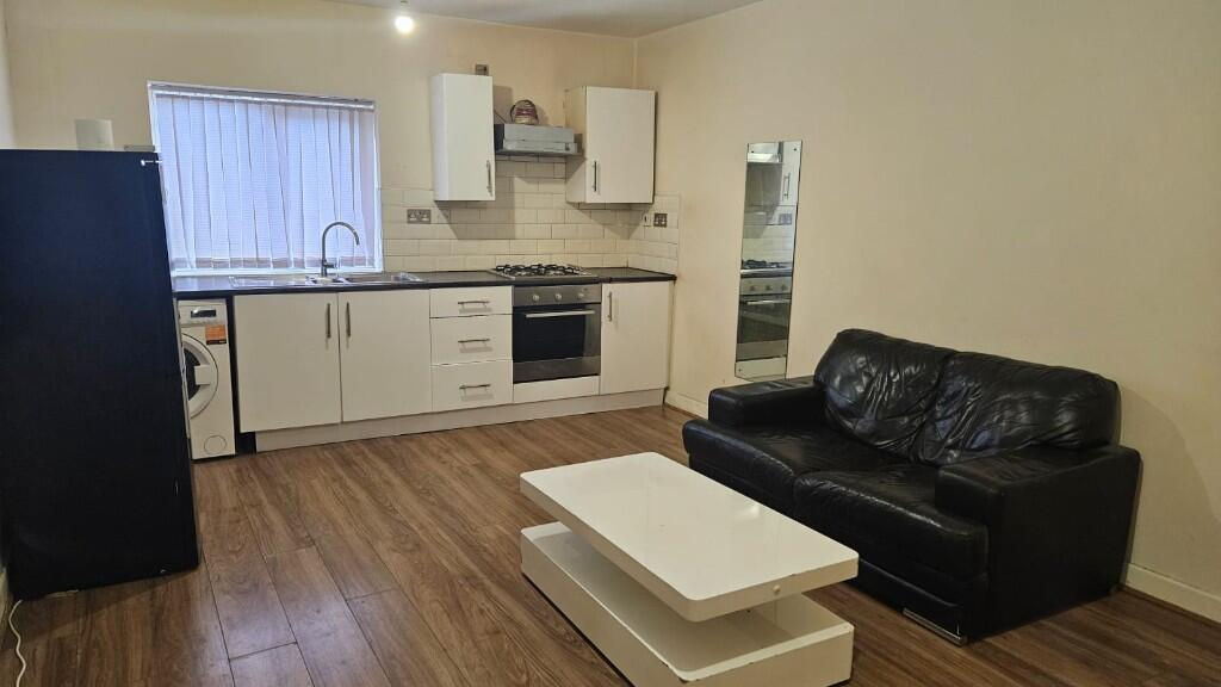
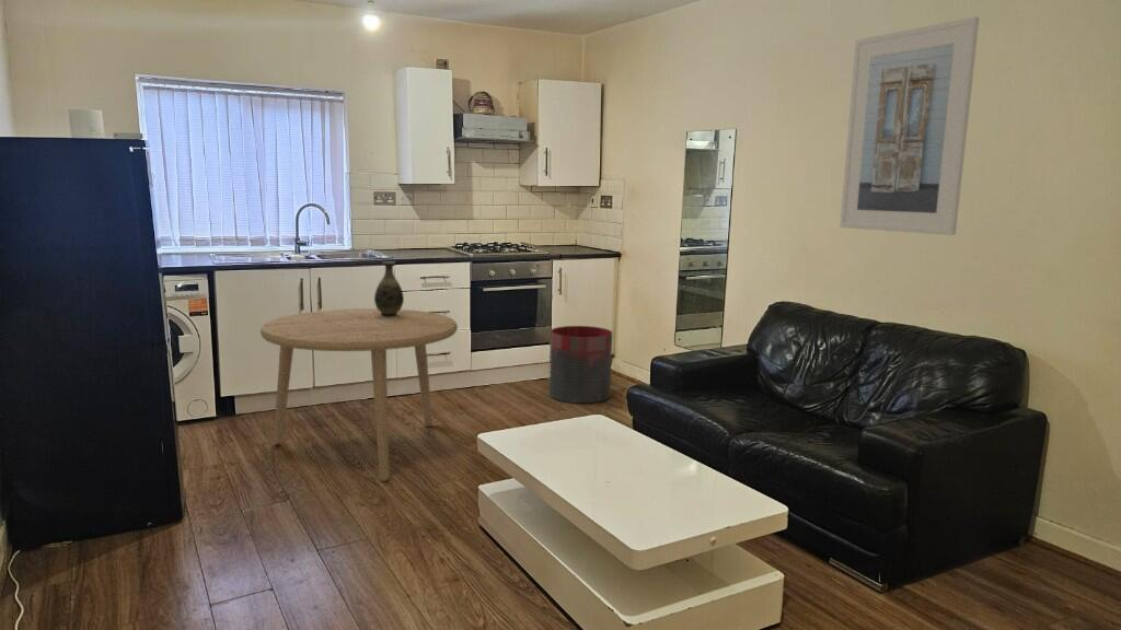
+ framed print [839,15,981,236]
+ vase [373,260,405,317]
+ trash can [548,325,613,405]
+ dining table [259,307,459,482]
